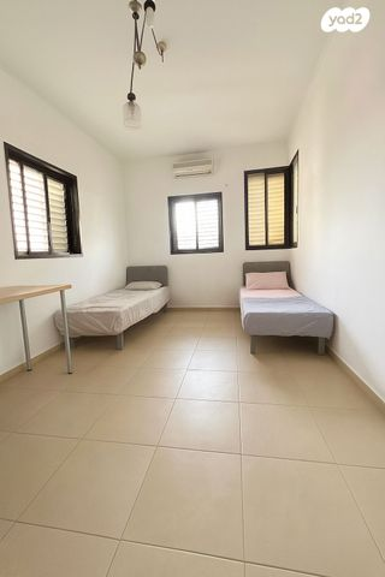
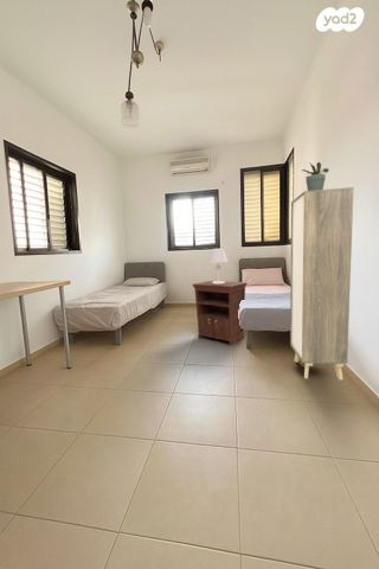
+ cabinet [289,186,355,381]
+ nightstand [192,280,249,346]
+ potted plant [301,161,329,191]
+ table lamp [207,248,229,284]
